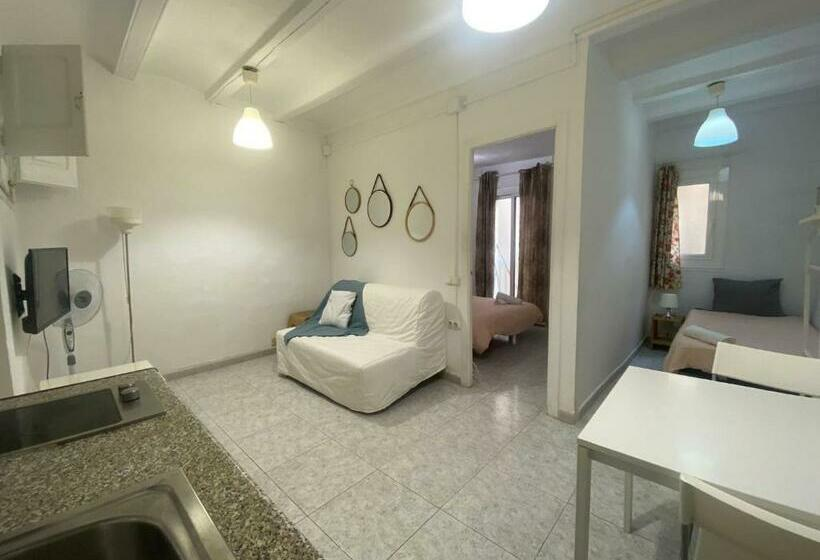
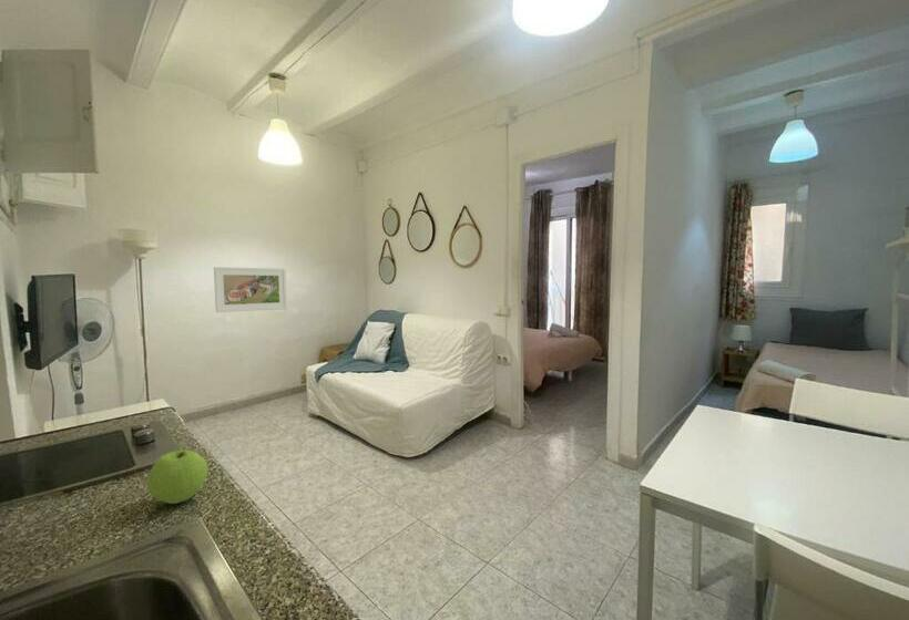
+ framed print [213,266,288,313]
+ apple [146,448,208,505]
